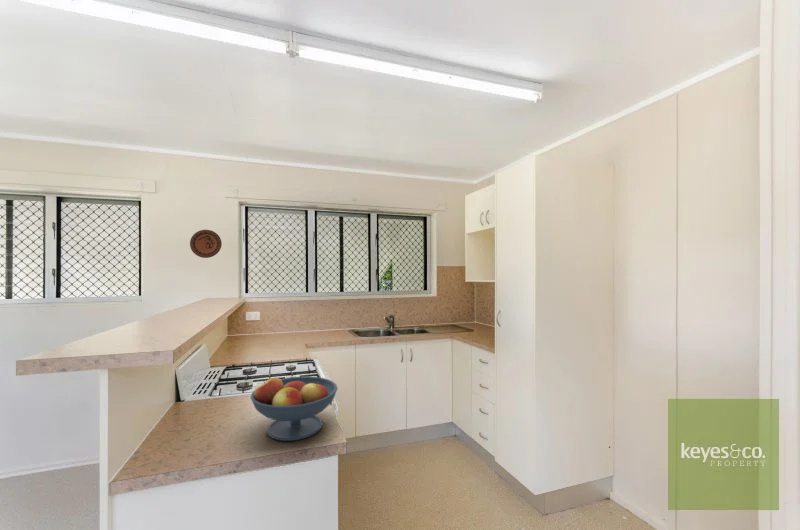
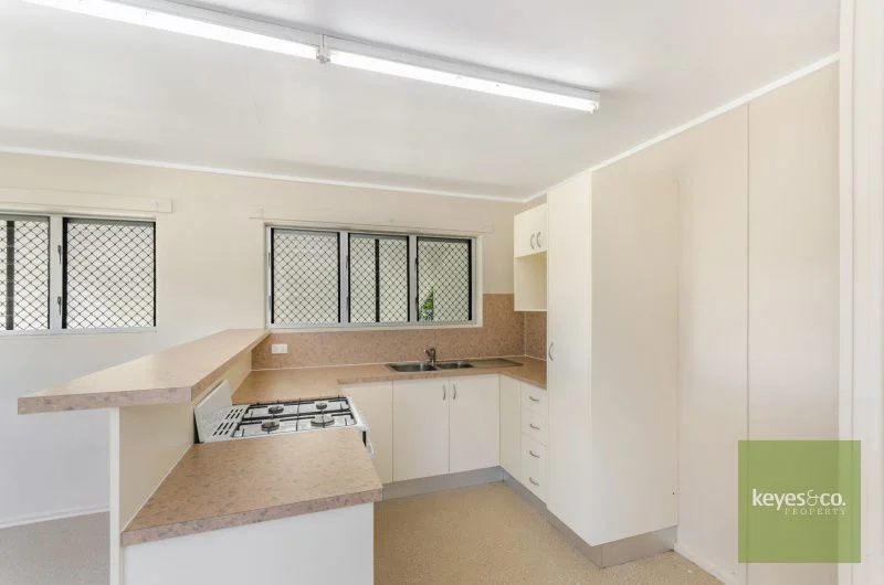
- fruit bowl [249,375,339,442]
- decorative plate [189,229,223,259]
